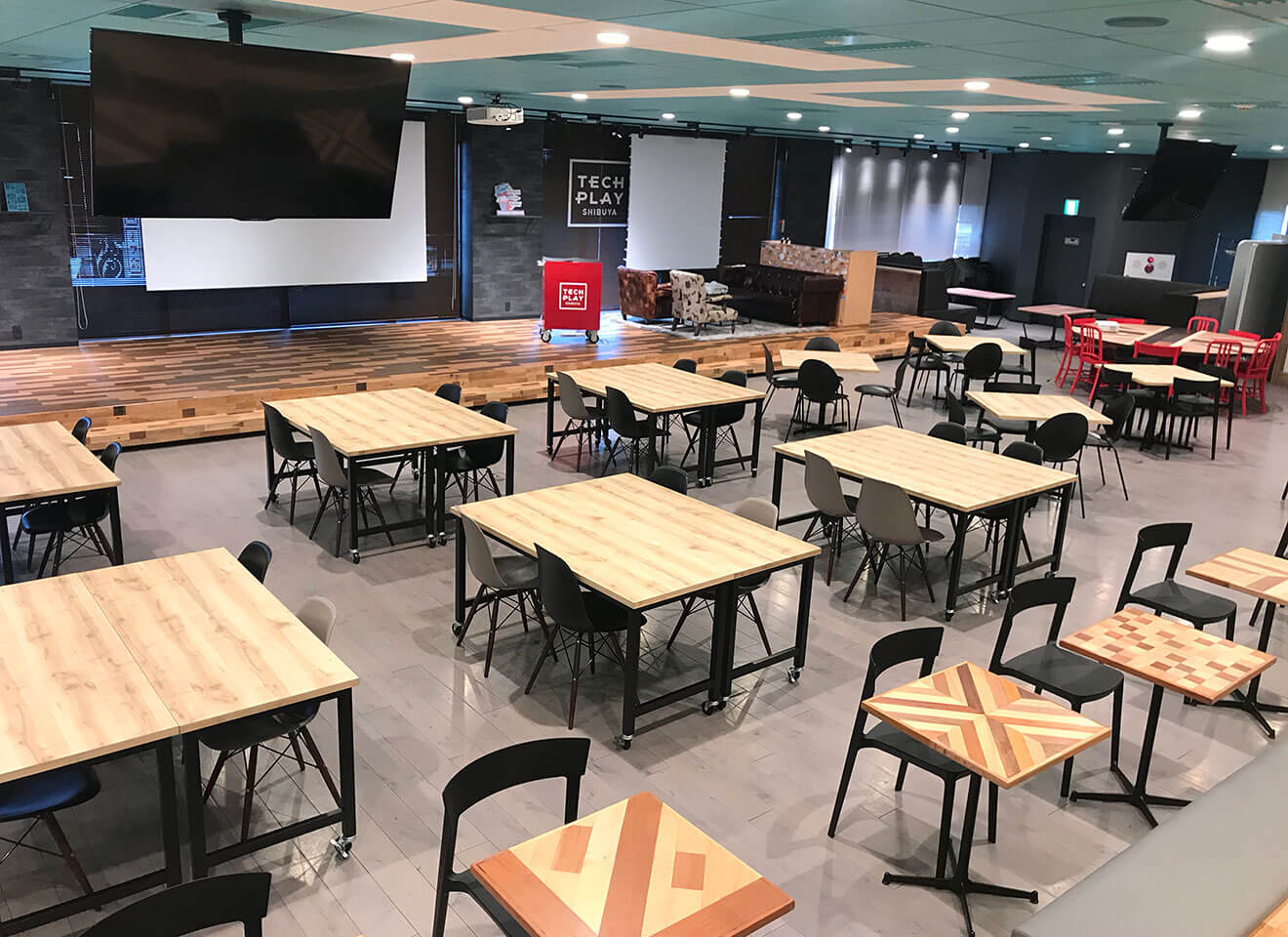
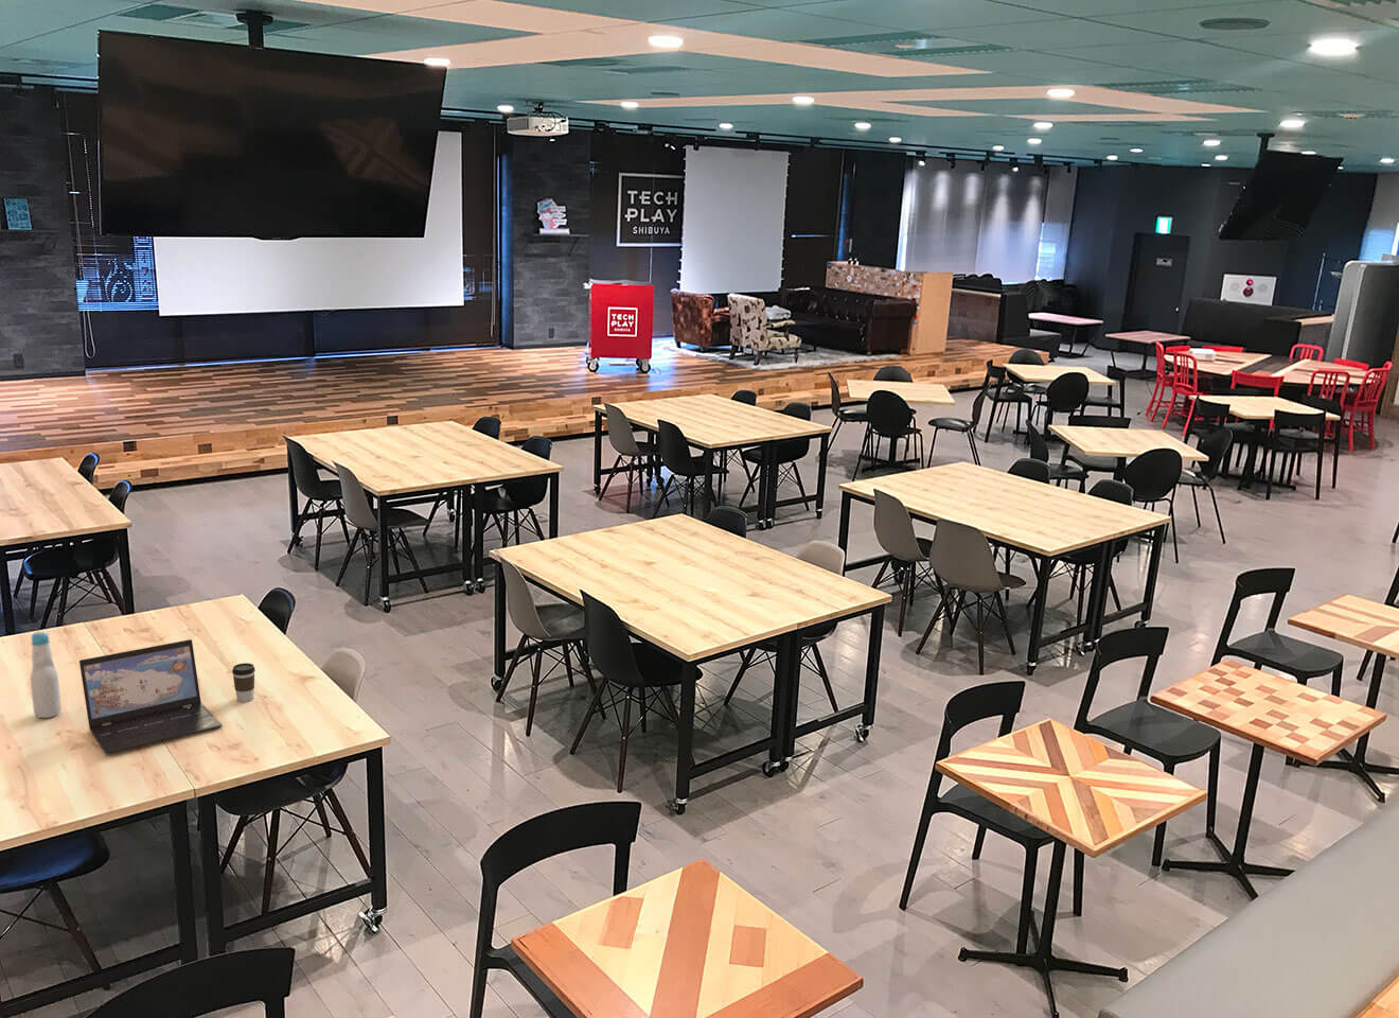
+ laptop [78,639,224,755]
+ bottle [29,631,63,719]
+ coffee cup [231,662,256,703]
